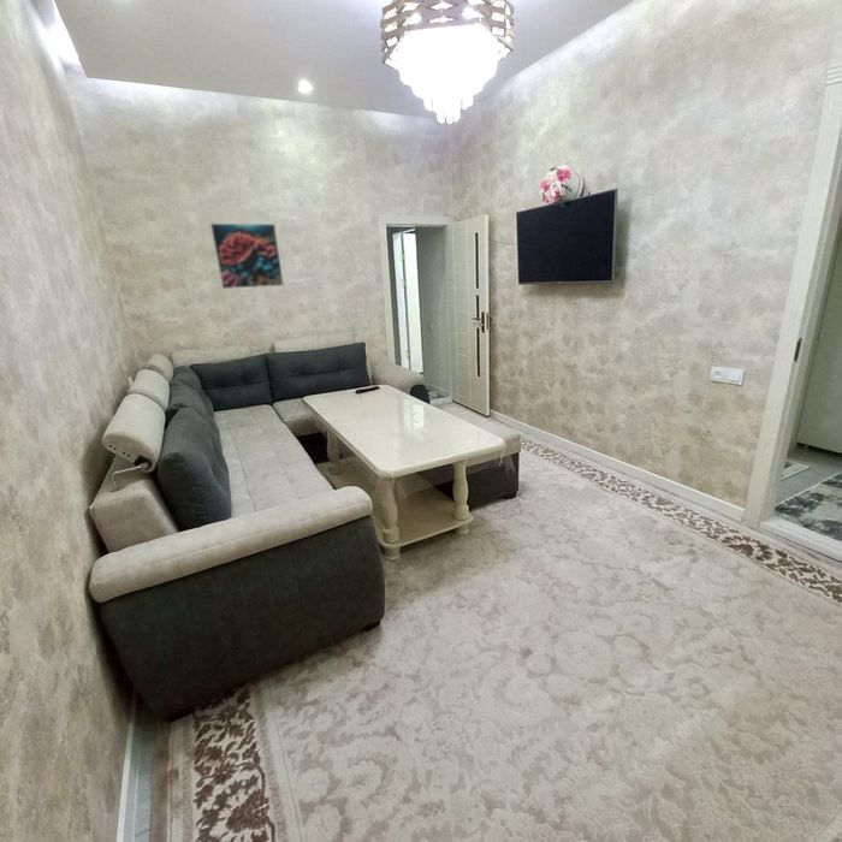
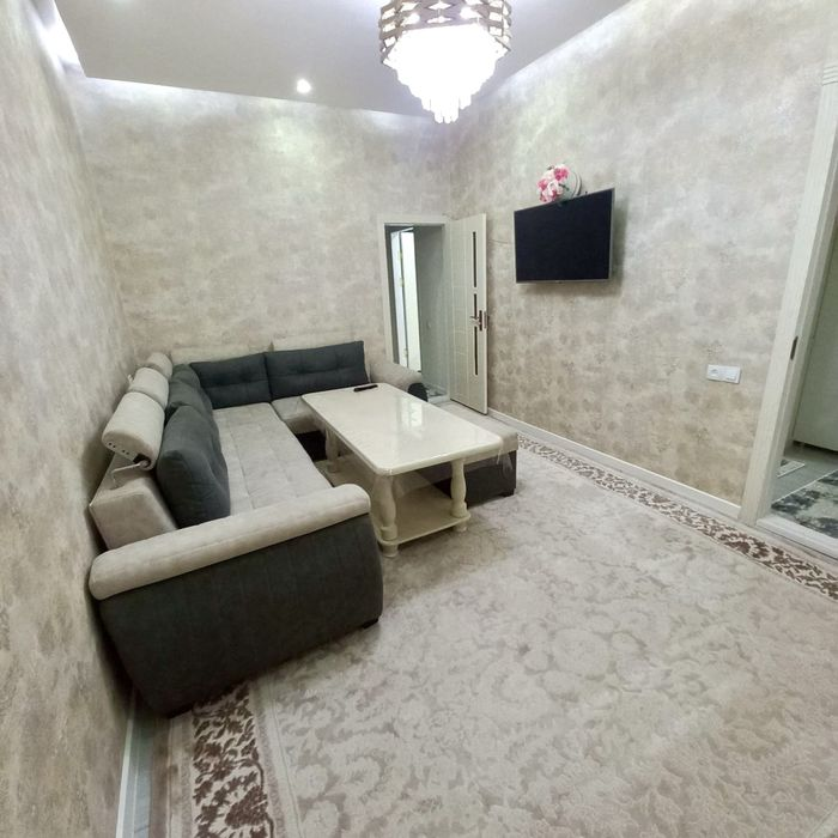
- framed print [209,223,285,290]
